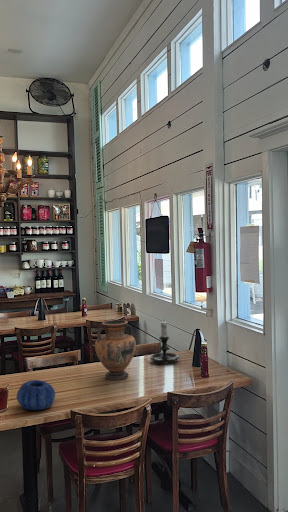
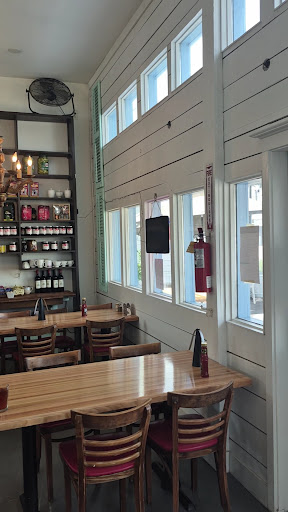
- candle holder [148,318,181,365]
- decorative bowl [16,379,56,411]
- vase [94,319,137,381]
